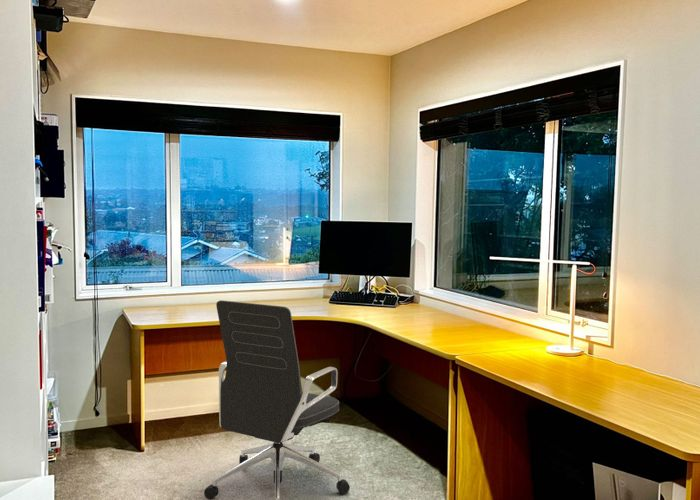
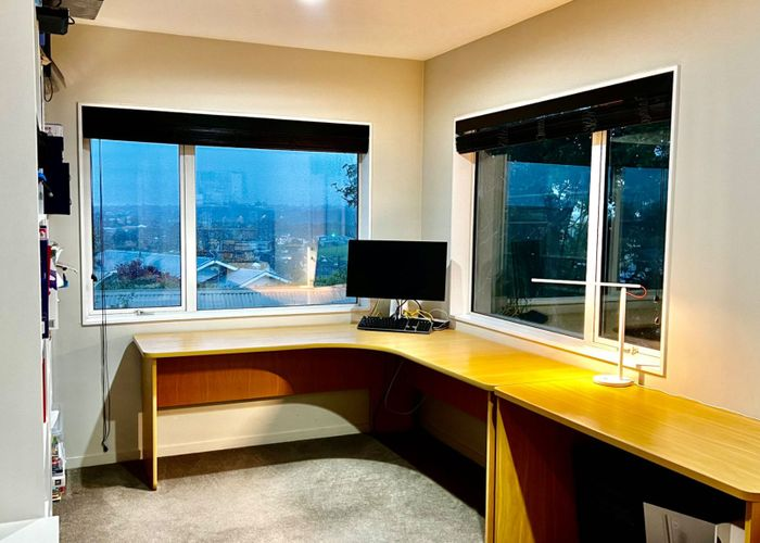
- office chair [203,299,351,500]
